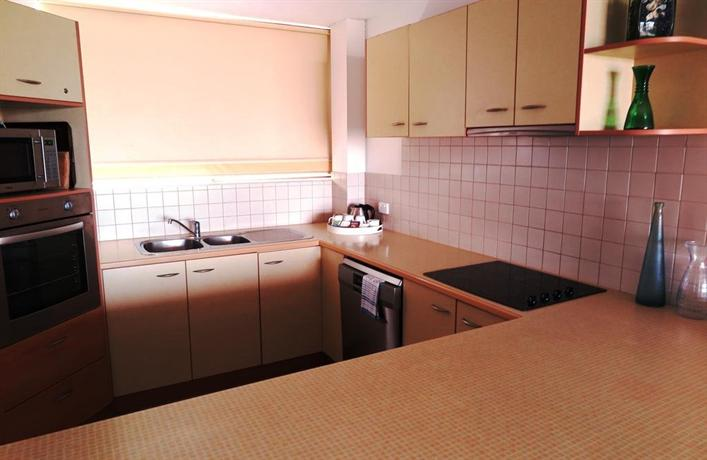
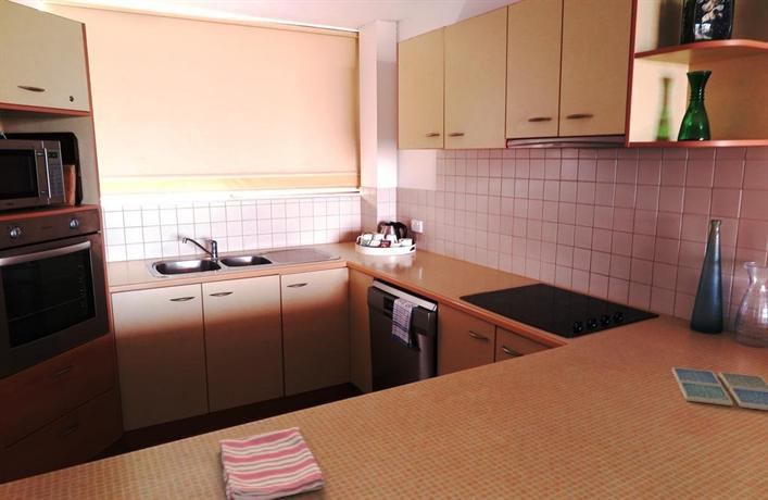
+ dish towel [217,425,326,500]
+ drink coaster [671,366,768,411]
